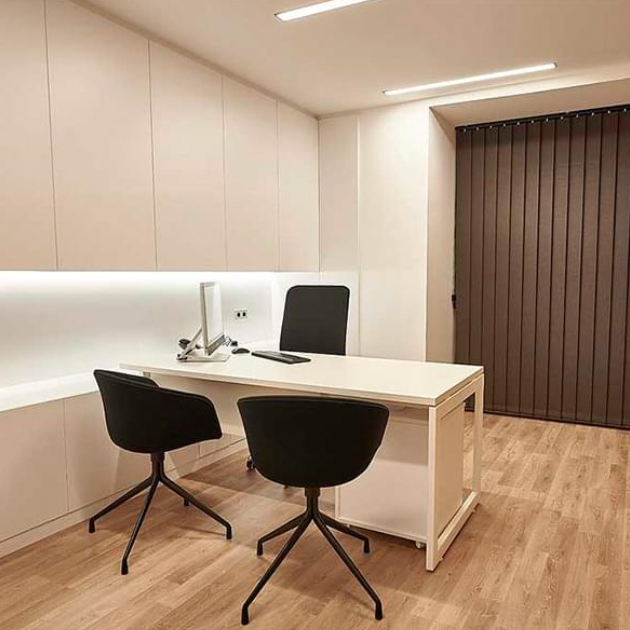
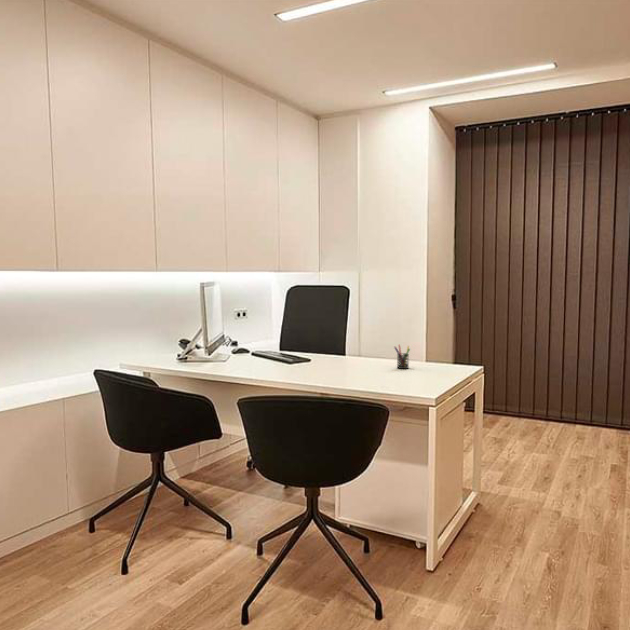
+ pen holder [393,344,411,370]
